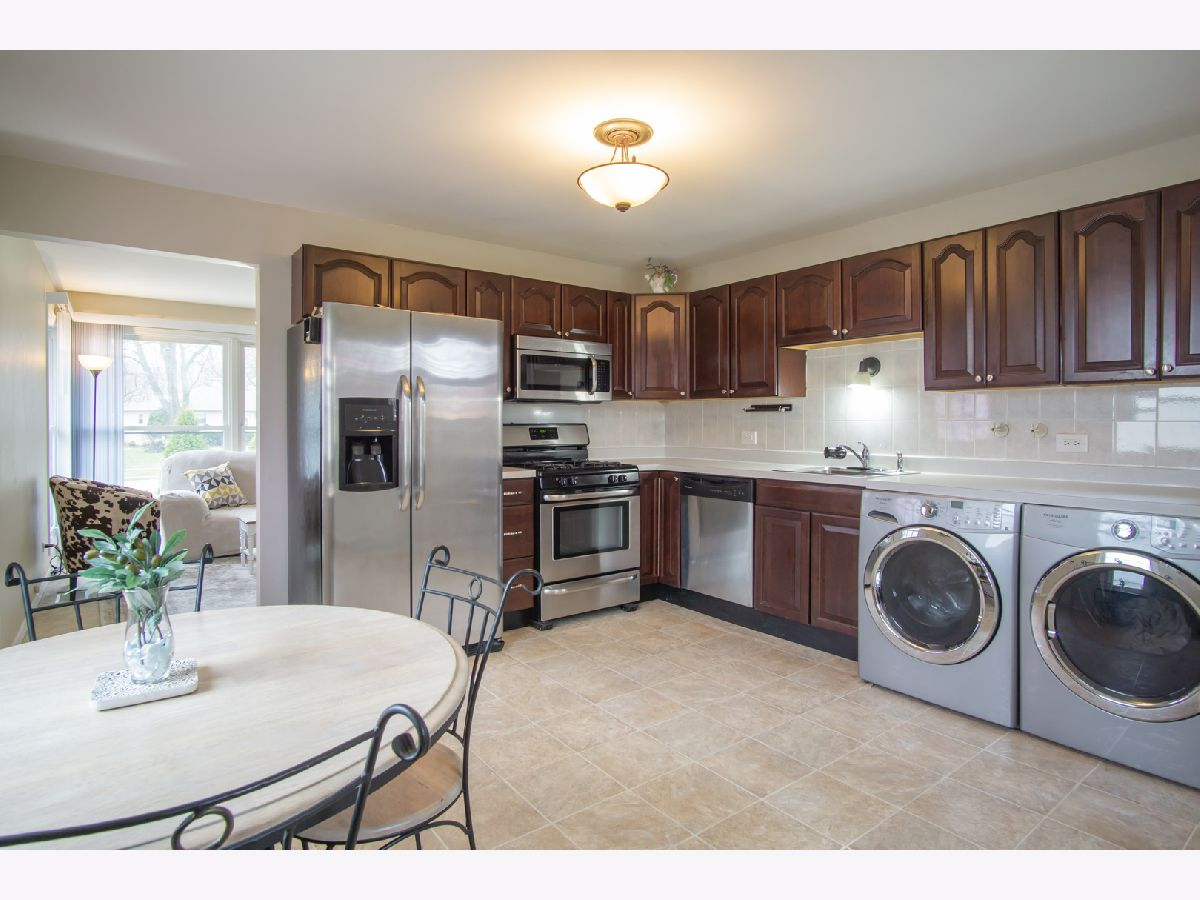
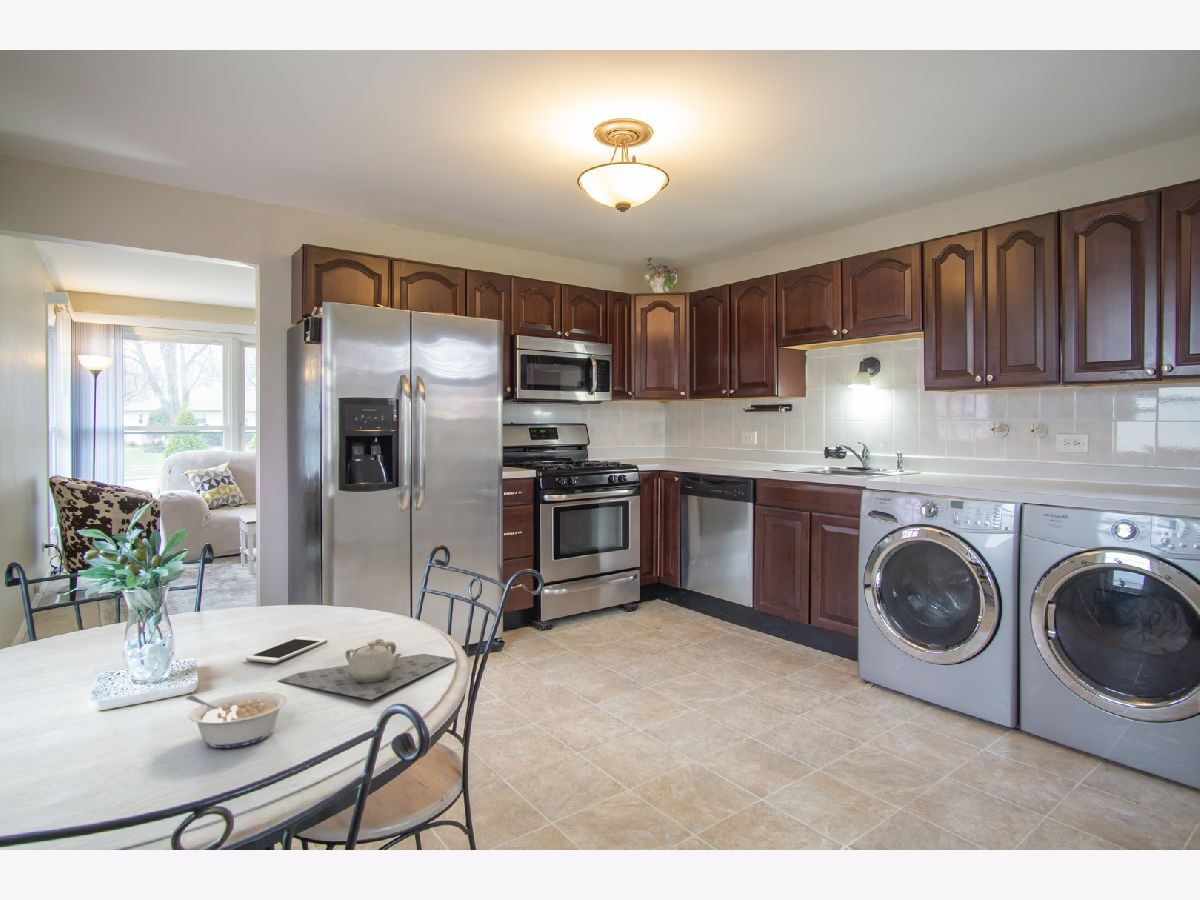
+ legume [185,691,288,749]
+ teapot [277,638,458,701]
+ cell phone [245,636,329,664]
